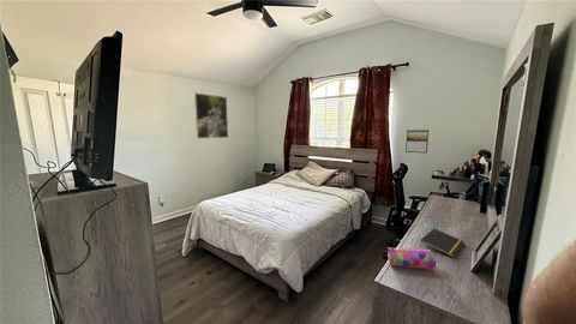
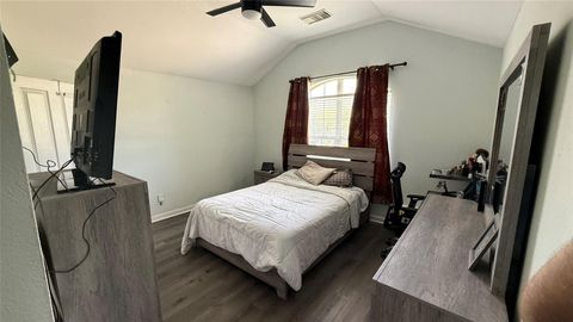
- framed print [193,92,229,139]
- notepad [419,227,466,258]
- pencil case [386,246,437,270]
- calendar [404,128,430,154]
